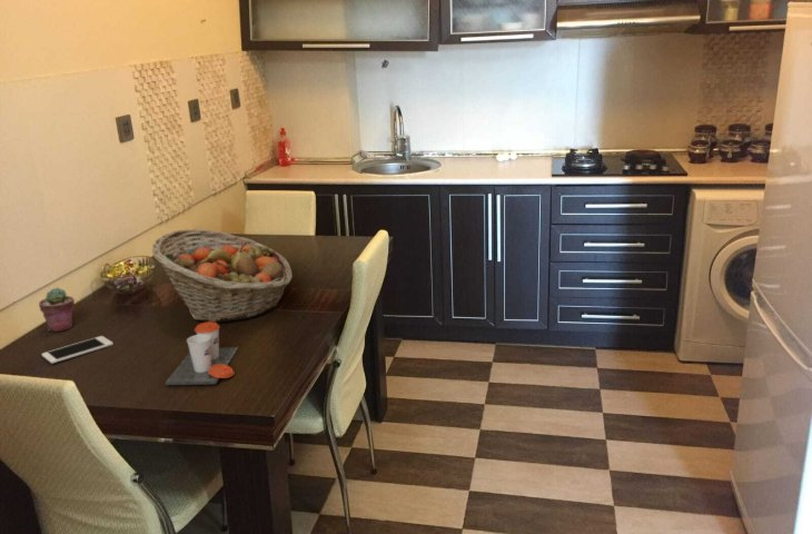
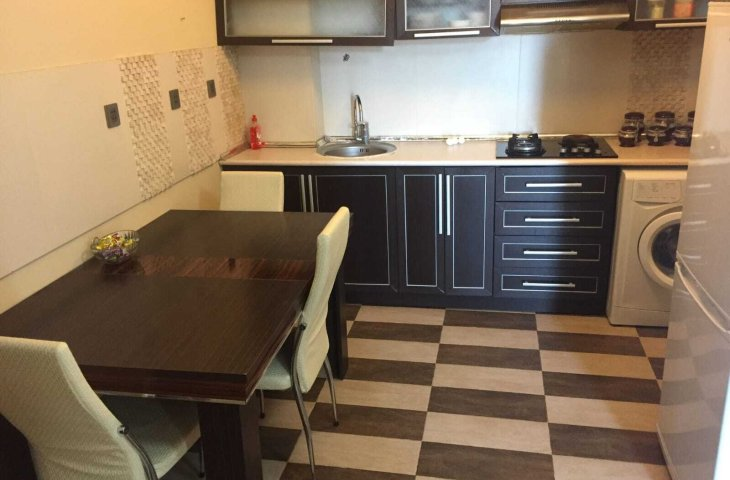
- potted succulent [38,286,76,333]
- fruit basket [151,228,294,323]
- cell phone [41,335,115,365]
- cup [165,322,239,386]
